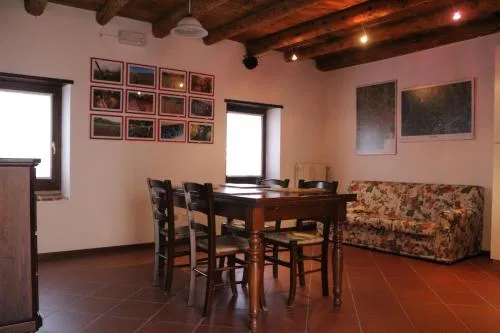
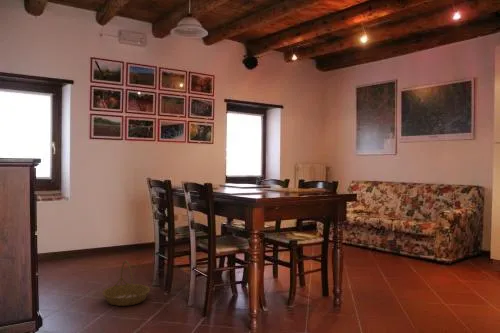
+ basket [101,259,151,307]
